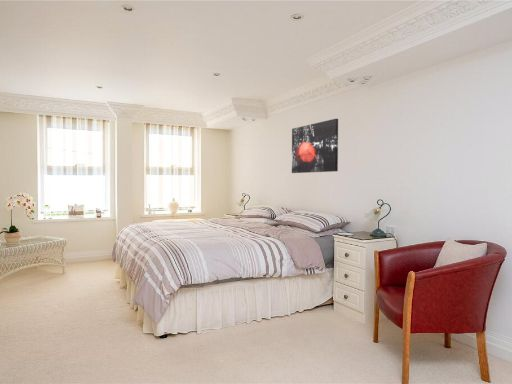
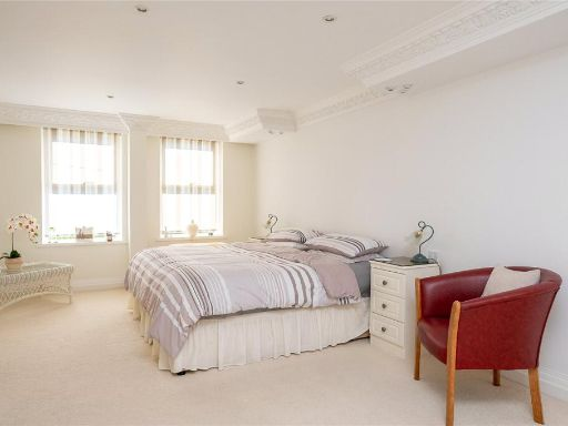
- wall art [291,118,339,174]
